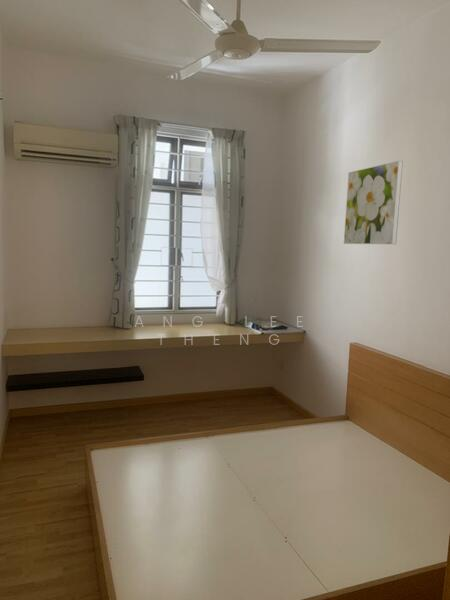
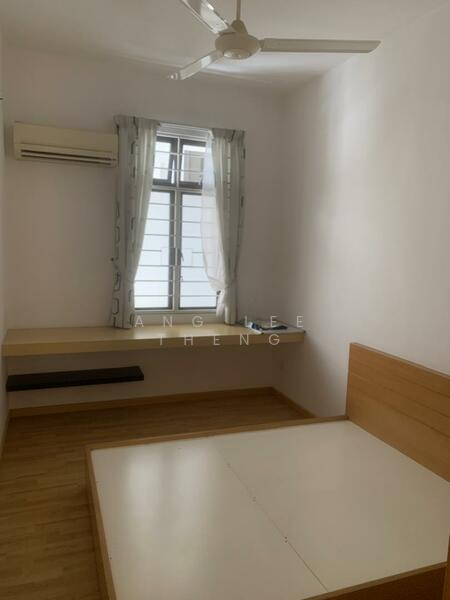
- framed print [343,160,404,245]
